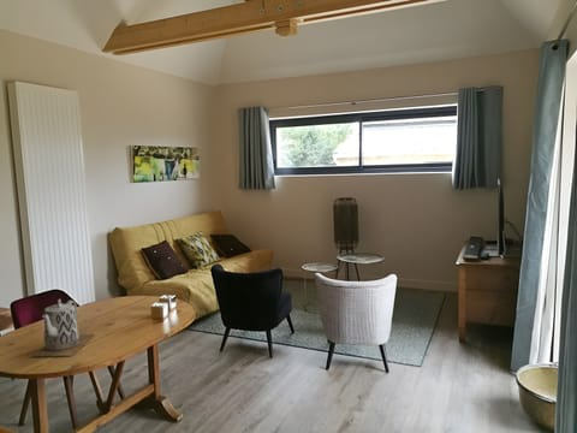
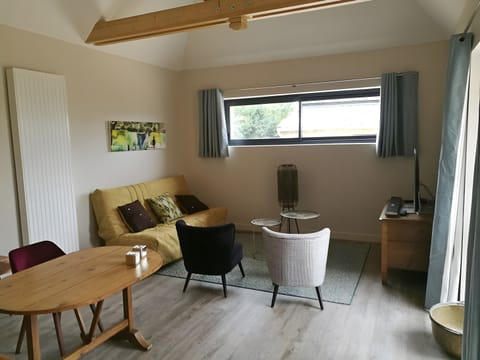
- teapot [32,298,96,357]
